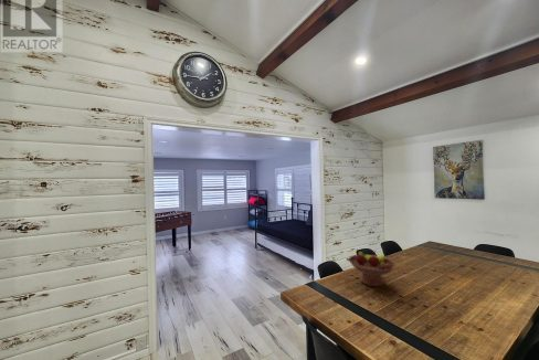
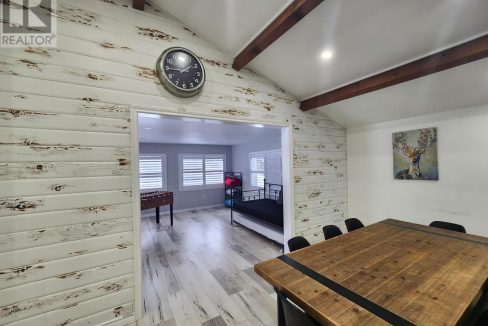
- fruit bowl [348,248,397,287]
